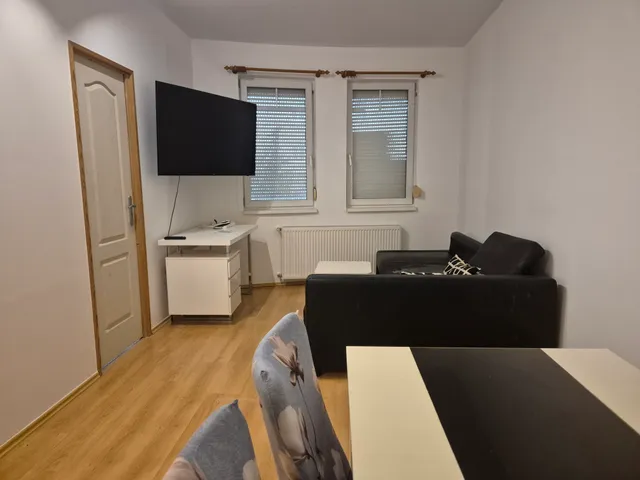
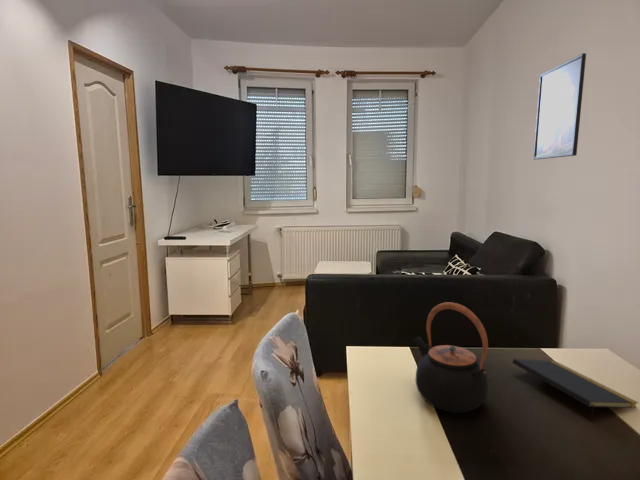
+ notepad [511,358,639,422]
+ teapot [412,301,489,414]
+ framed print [532,52,587,161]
